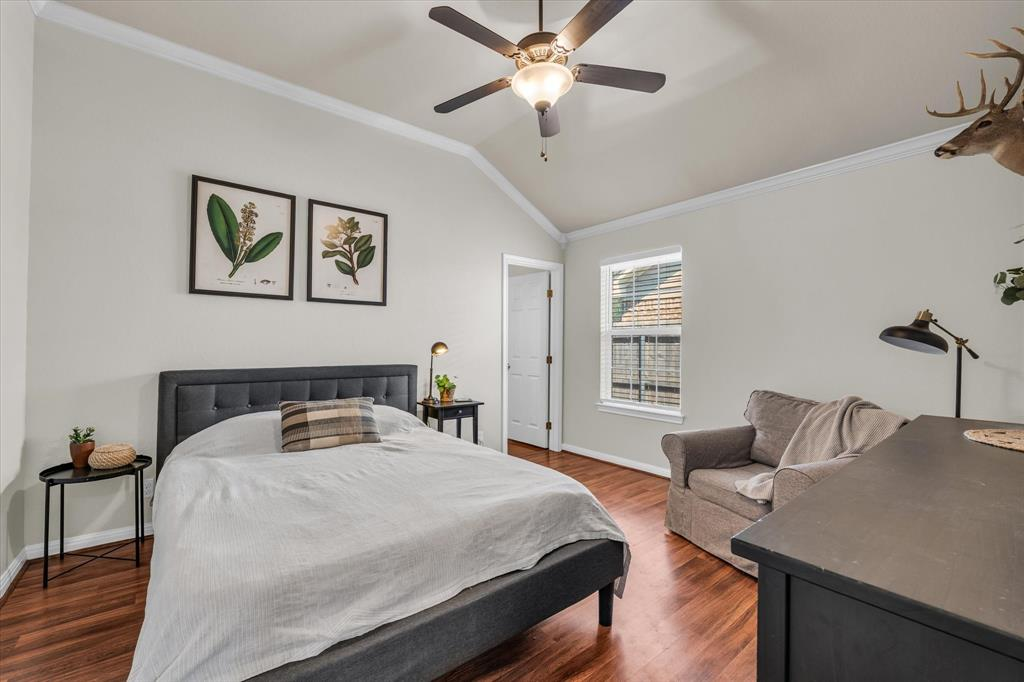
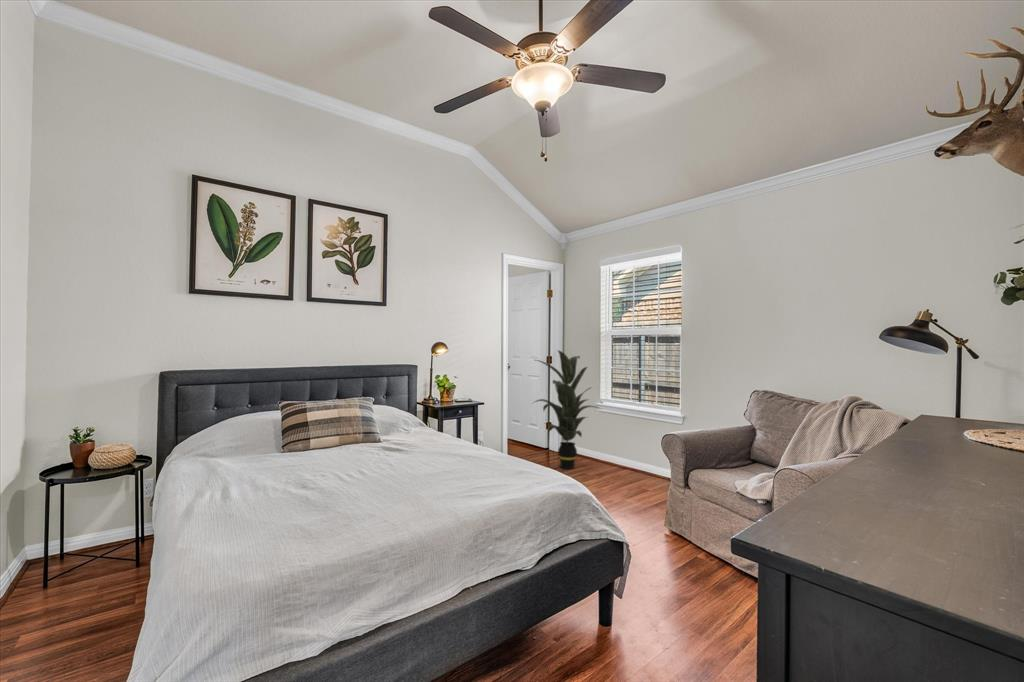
+ indoor plant [532,349,602,470]
